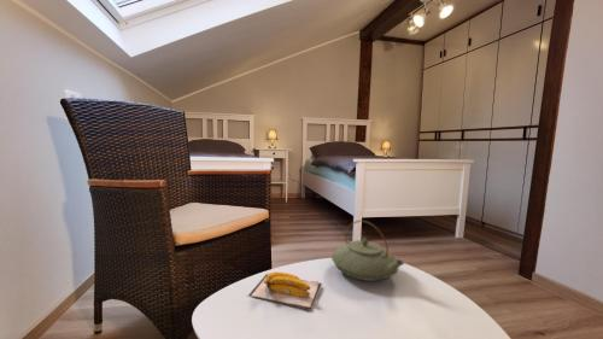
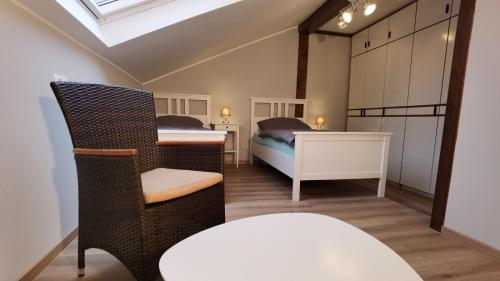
- banana [246,271,323,311]
- teapot [330,220,405,282]
